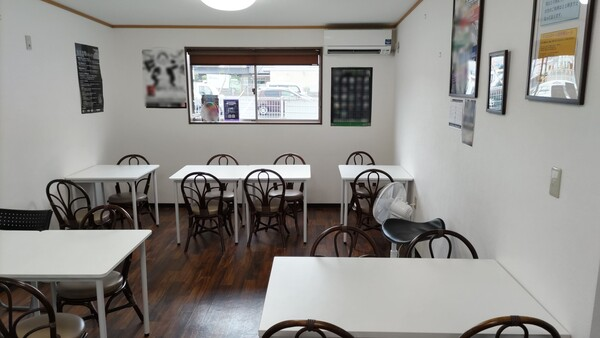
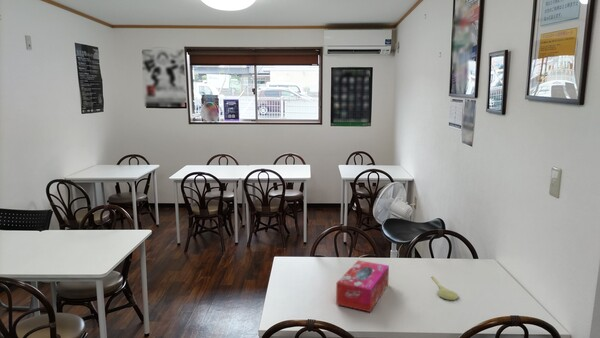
+ spoon [430,276,459,301]
+ tissue box [335,259,390,313]
